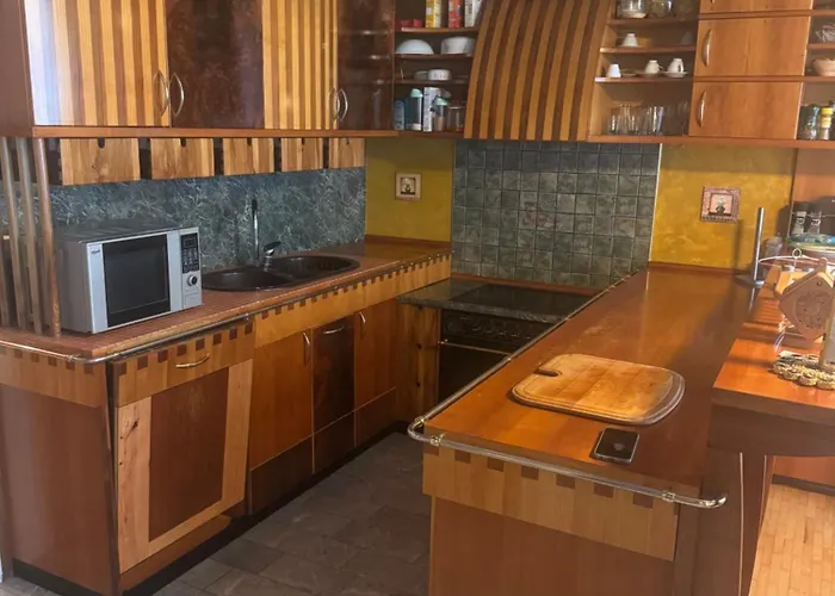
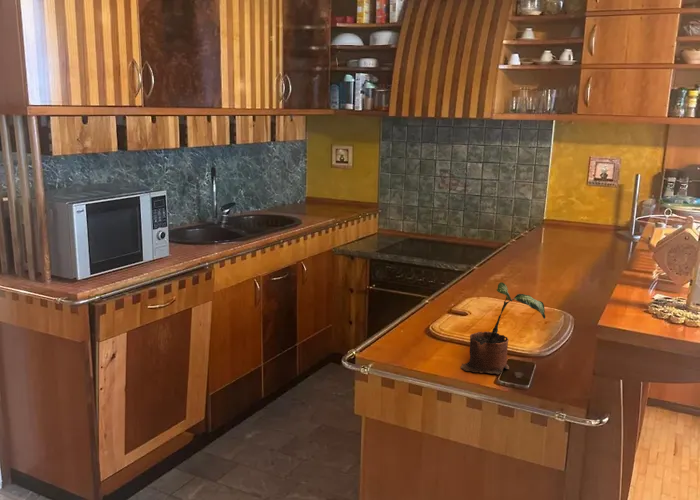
+ potted plant [460,281,546,375]
